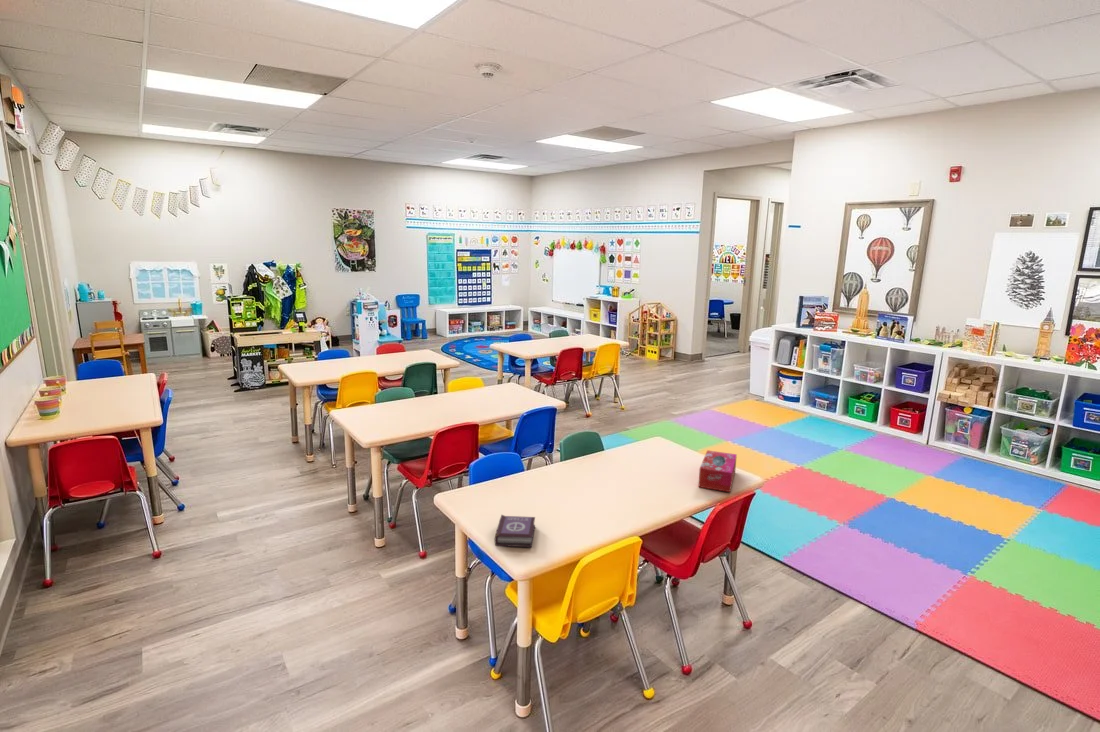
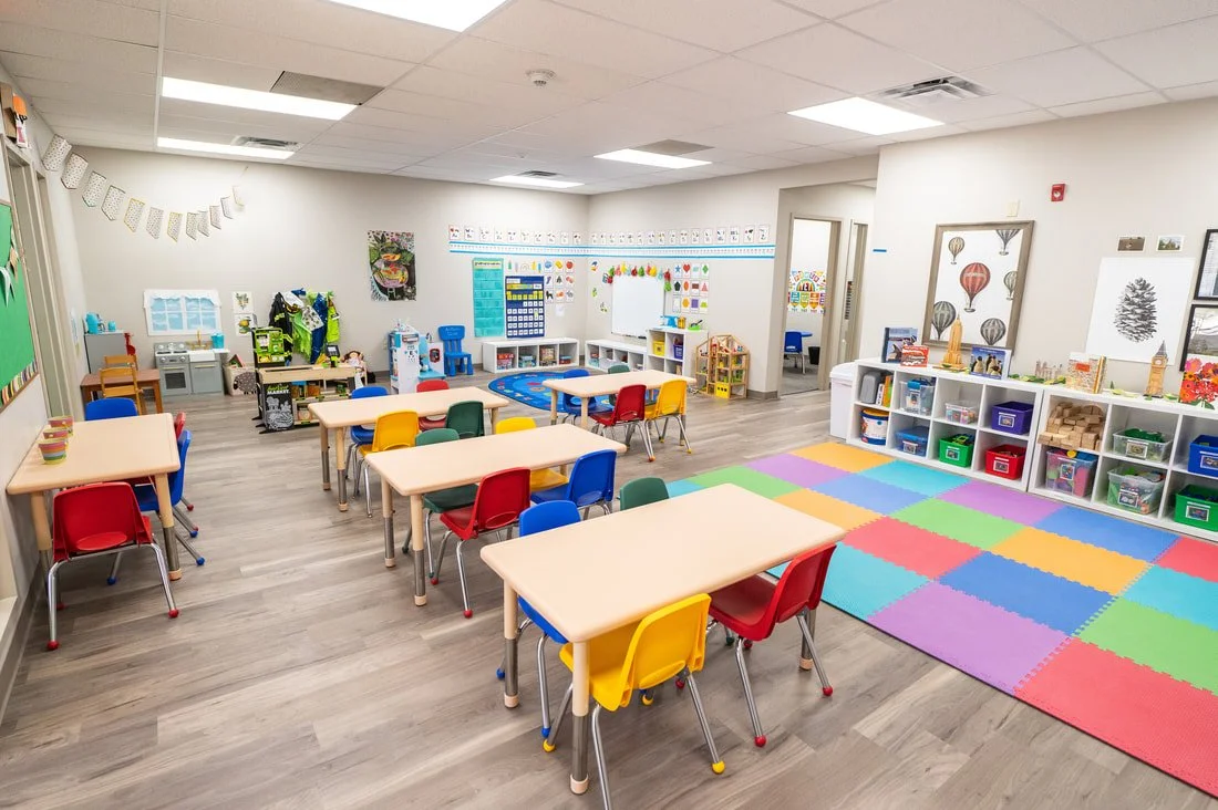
- book [493,514,536,548]
- tissue box [697,449,738,493]
